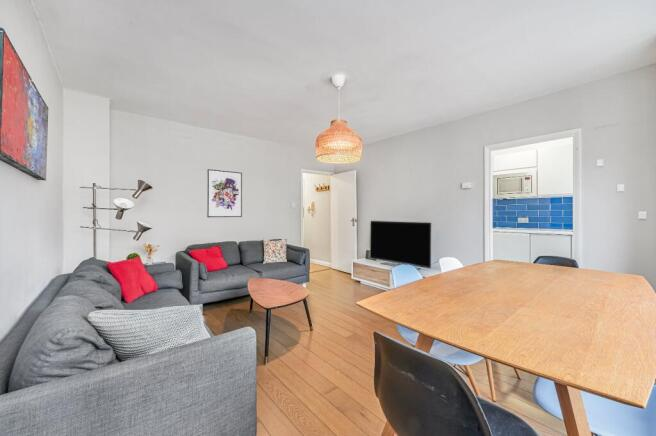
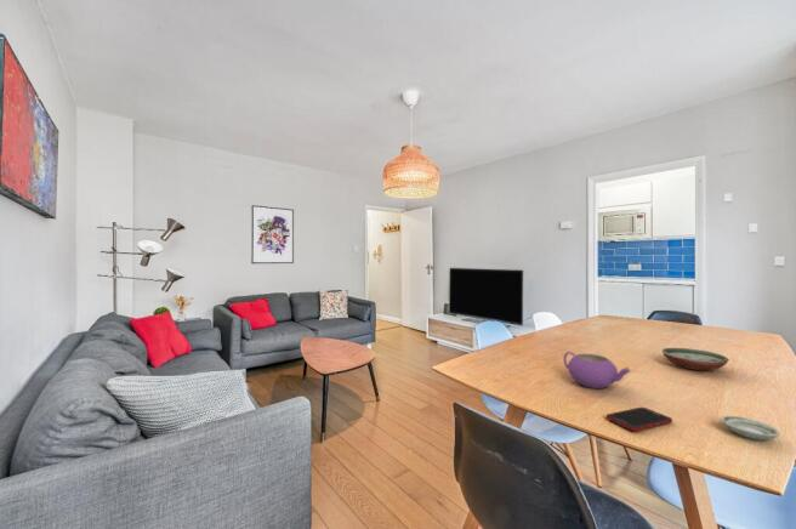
+ saucer [720,415,781,442]
+ teapot [563,351,632,389]
+ cell phone [605,406,673,432]
+ decorative bowl [660,347,730,371]
